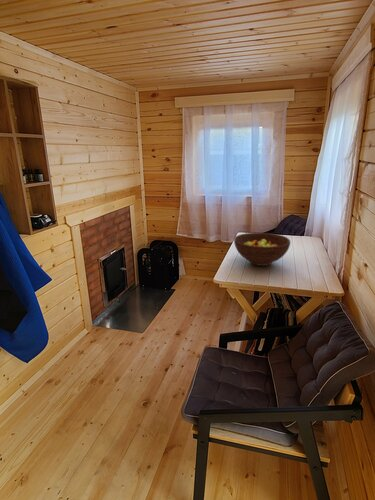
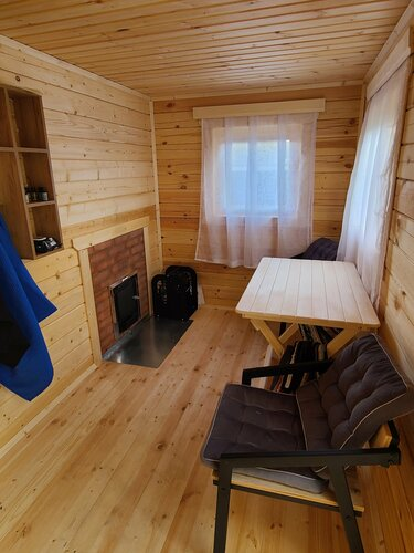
- fruit bowl [233,232,291,267]
